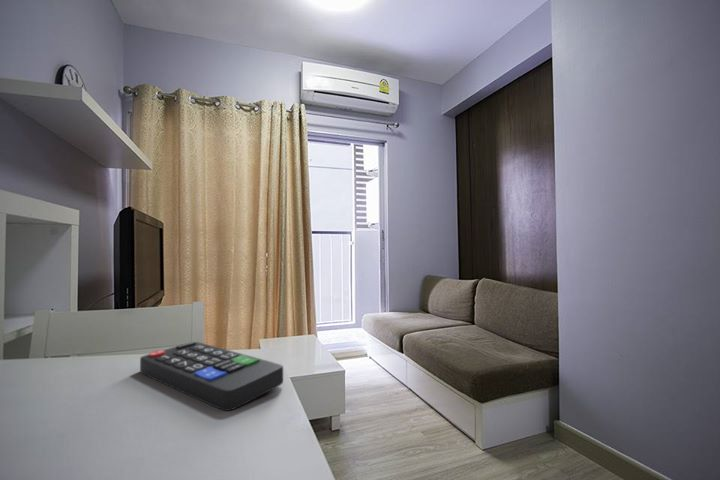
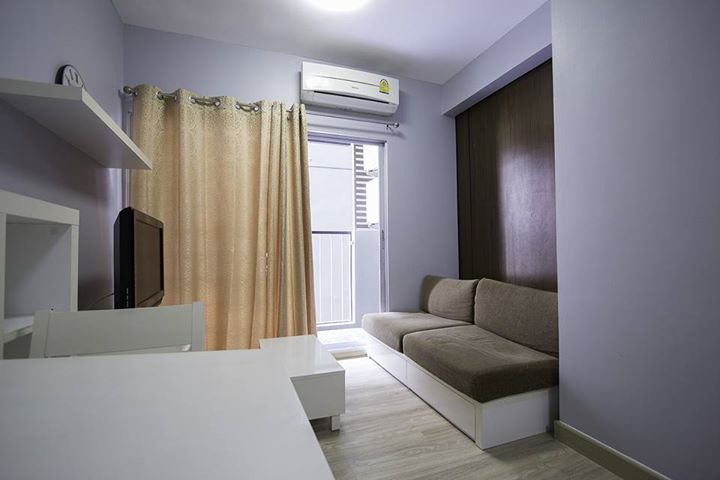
- remote control [139,341,284,412]
